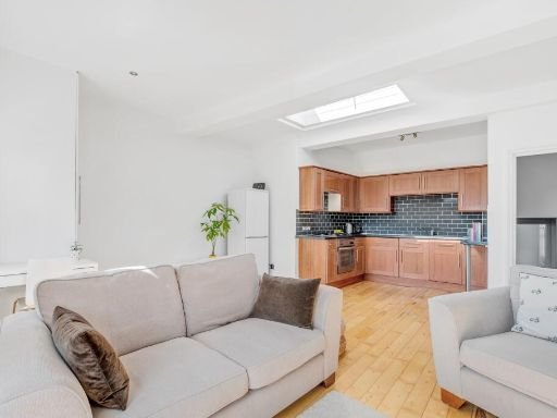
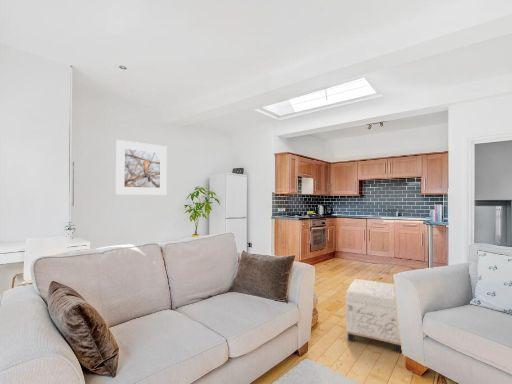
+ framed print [115,139,168,196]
+ ottoman [345,278,402,354]
